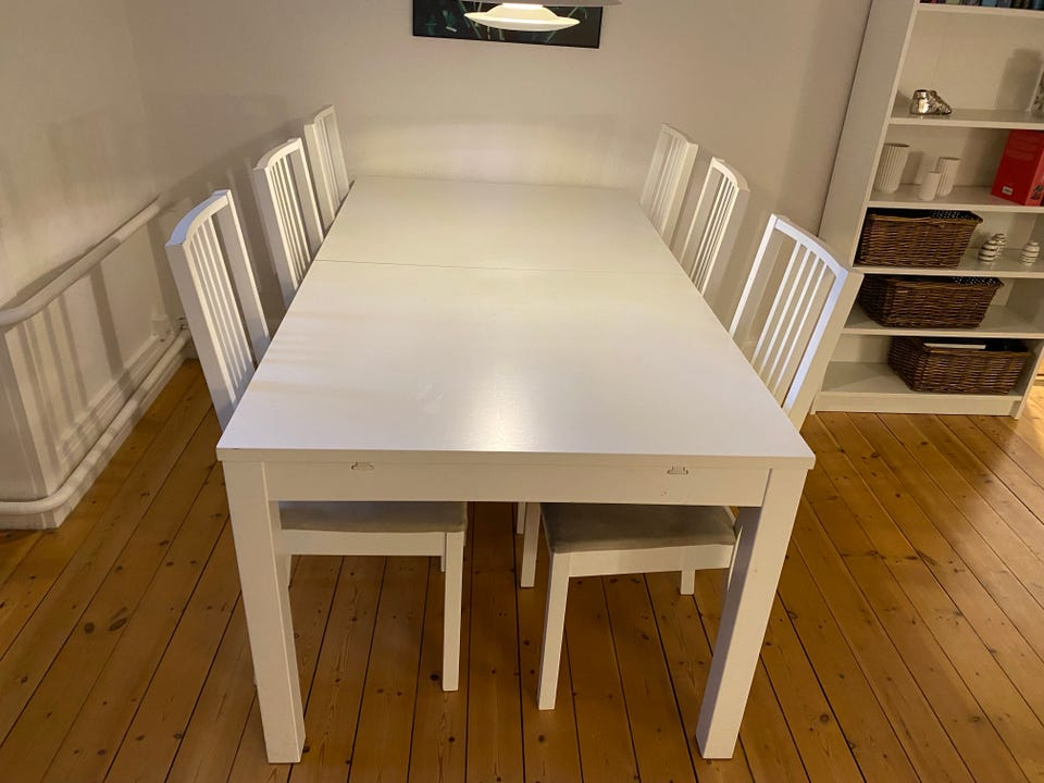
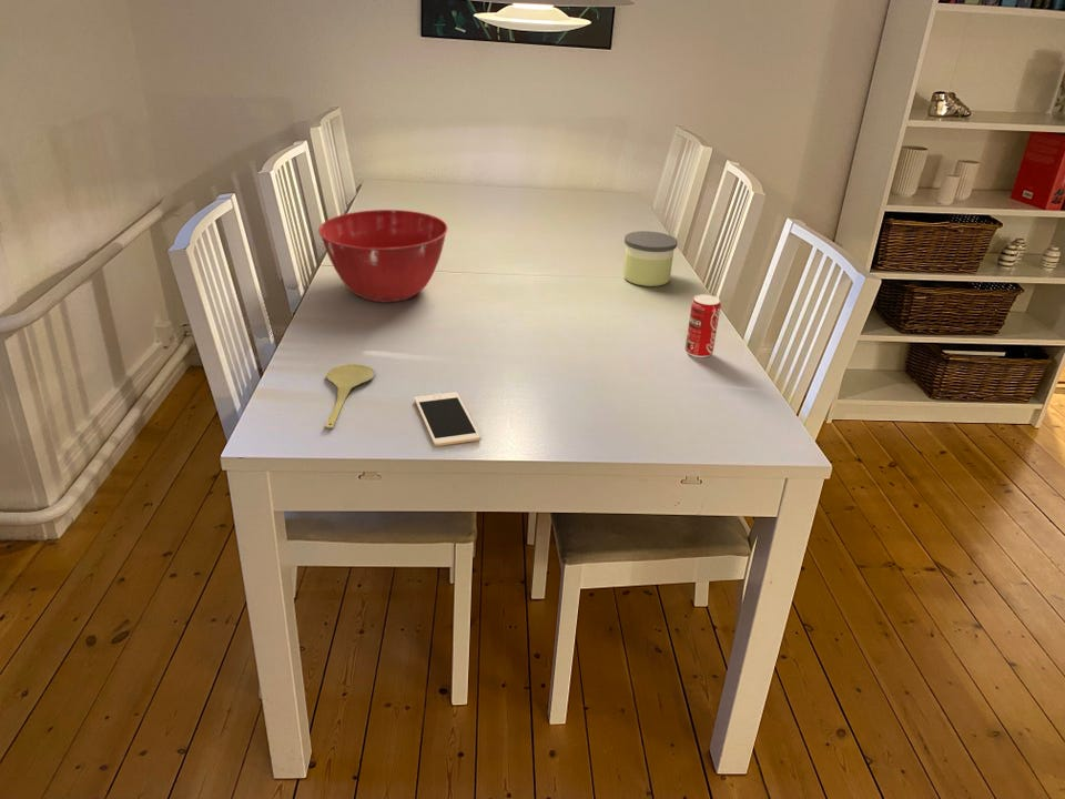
+ soda can [684,294,722,358]
+ mixing bowl [317,209,449,304]
+ candle [622,230,679,287]
+ cell phone [414,392,481,447]
+ spoon [324,363,376,429]
